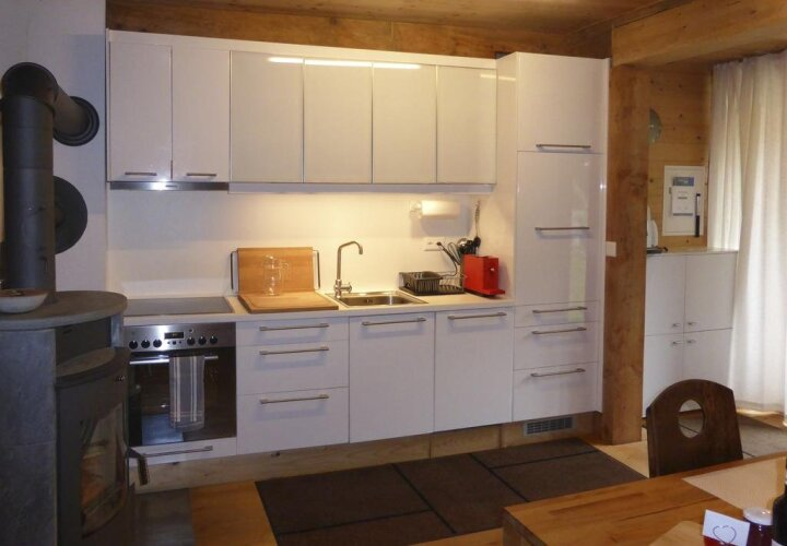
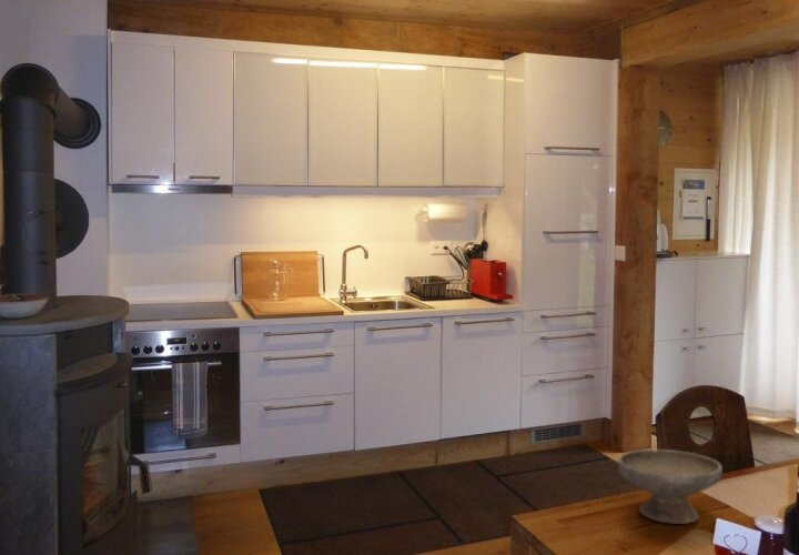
+ bowl [617,448,724,525]
